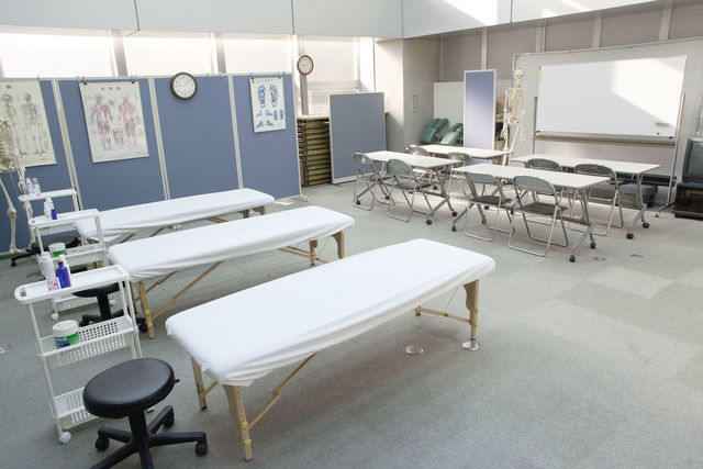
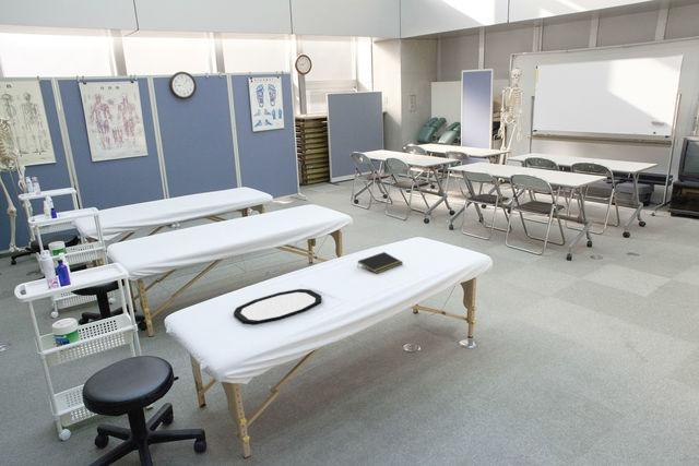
+ tray [233,288,322,325]
+ notepad [356,251,404,275]
